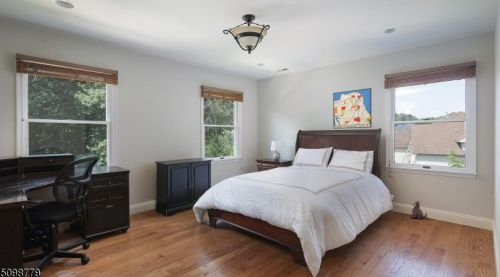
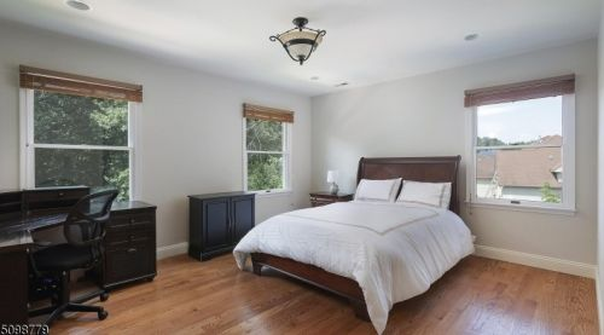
- wall art [332,87,372,130]
- plush toy [410,200,428,220]
